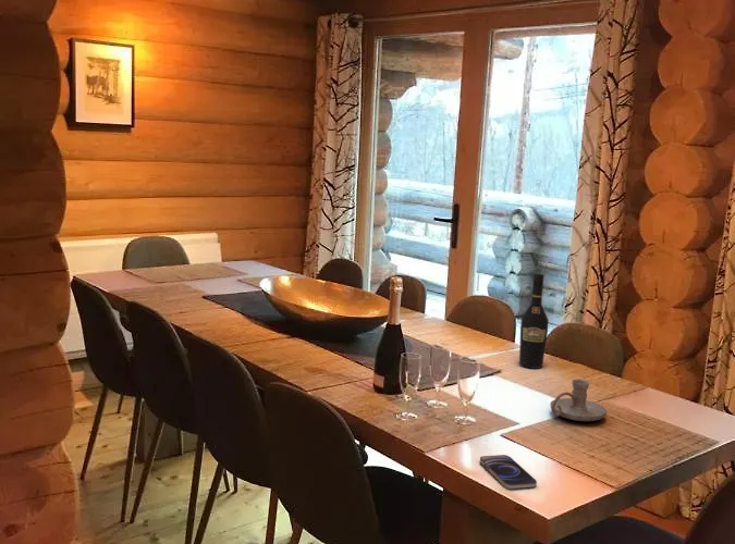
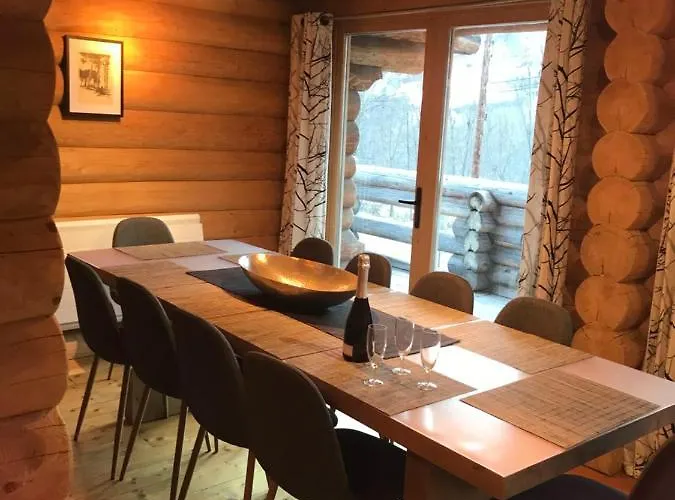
- candle holder [549,379,608,422]
- wine bottle [518,273,550,370]
- smartphone [479,454,538,490]
